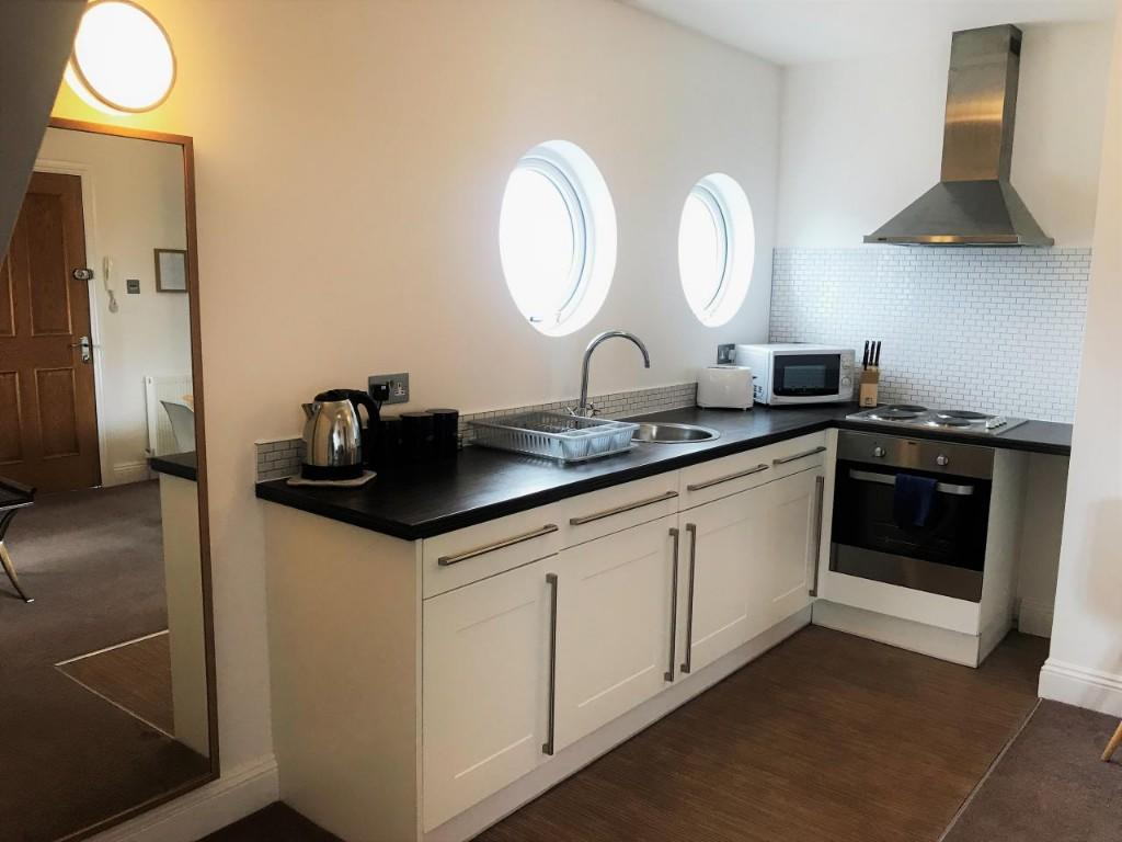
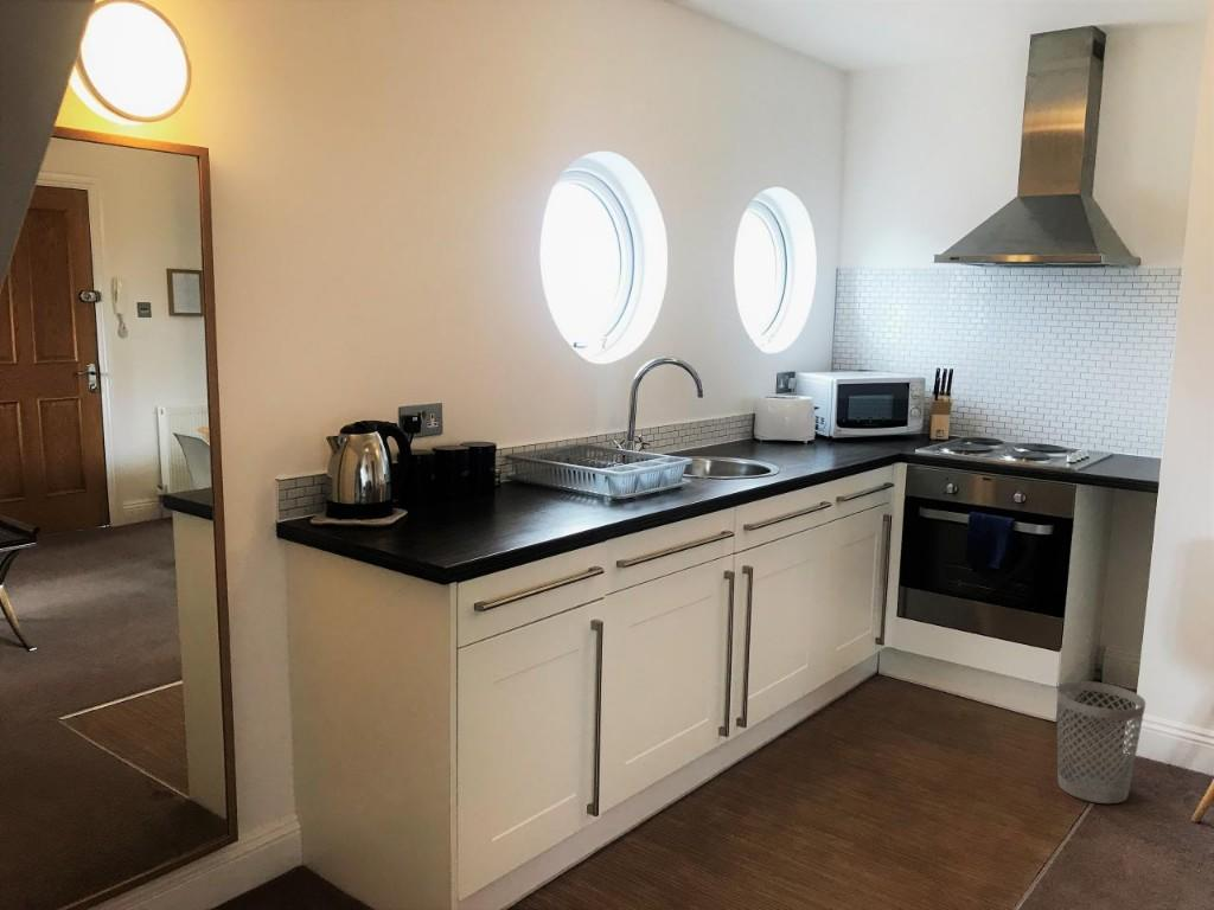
+ wastebasket [1055,680,1146,805]
